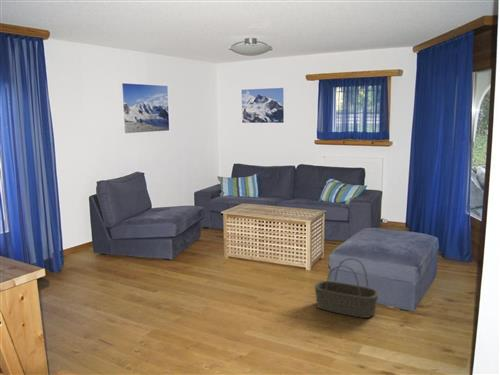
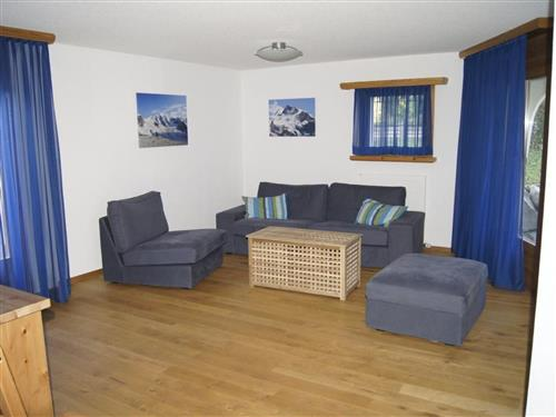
- basket [314,257,380,319]
